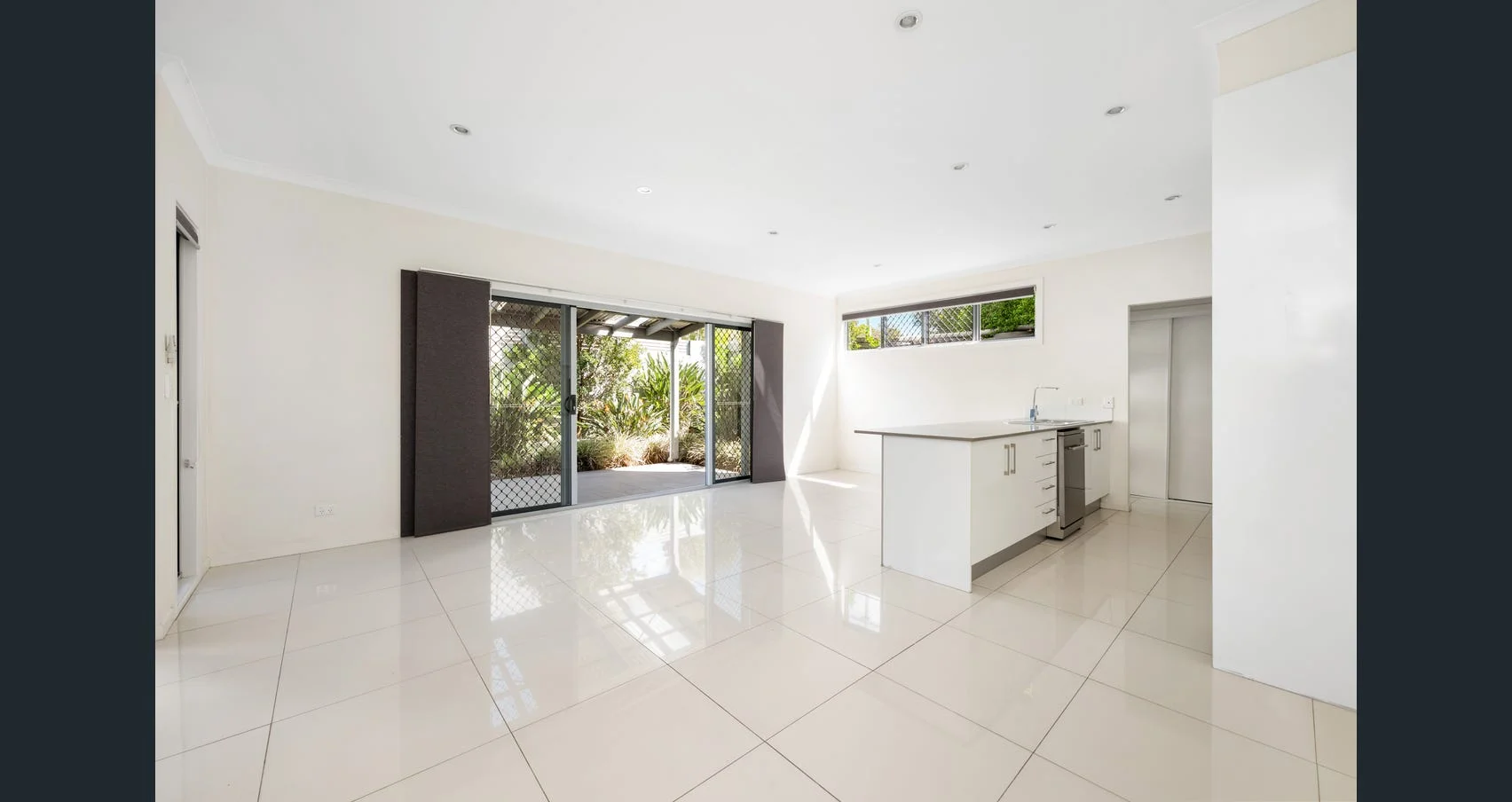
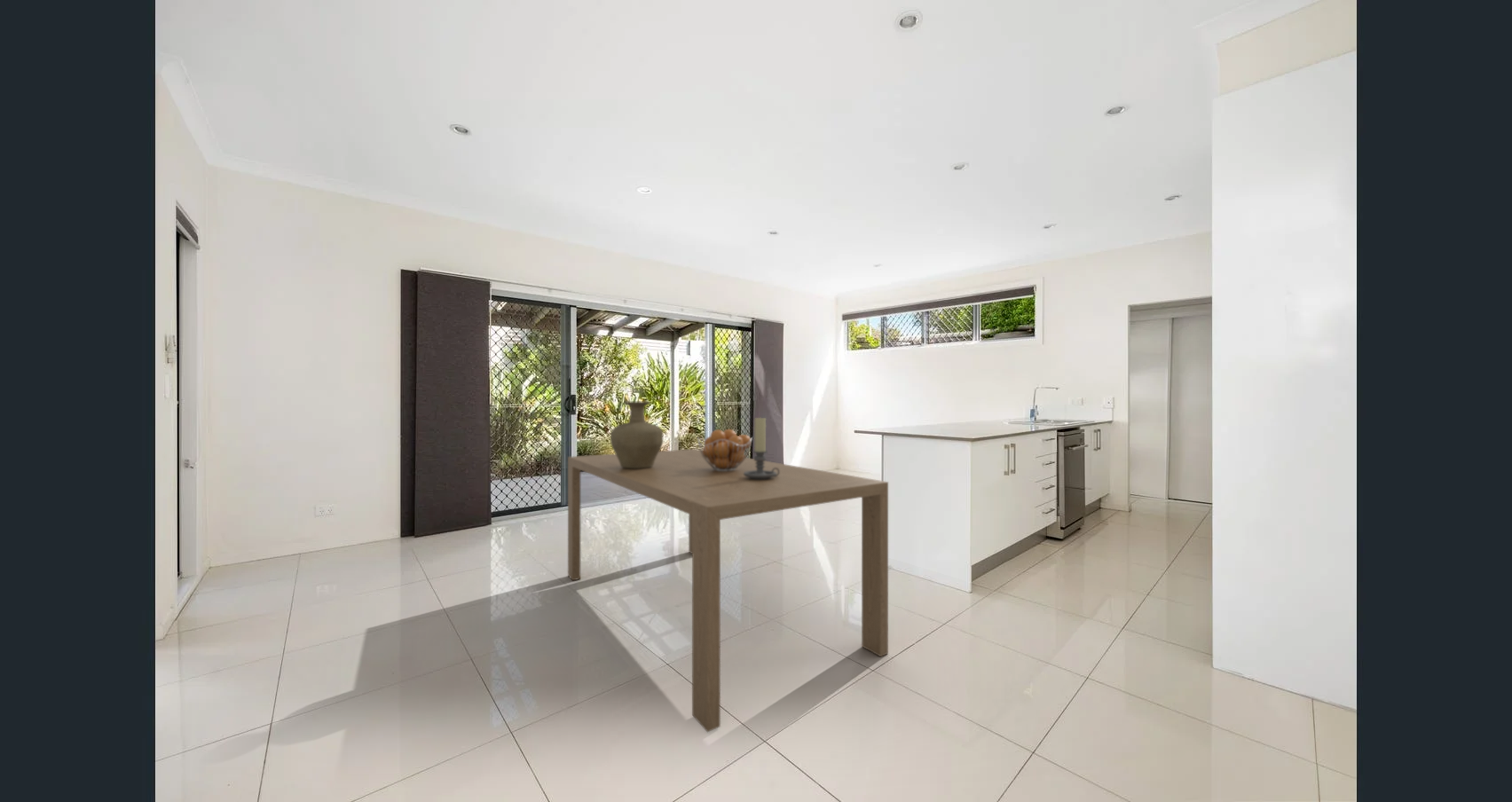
+ candle holder [744,416,779,480]
+ vase [610,401,664,468]
+ fruit basket [697,429,753,471]
+ dining table [567,448,889,733]
